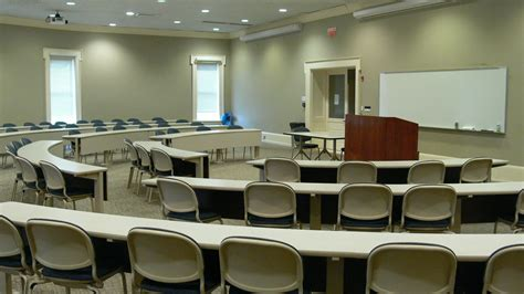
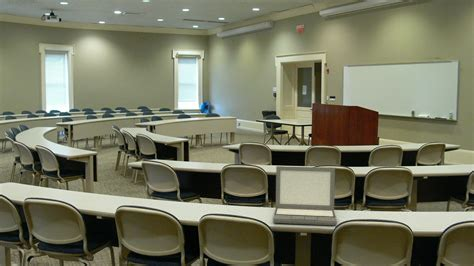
+ laptop [272,165,338,226]
